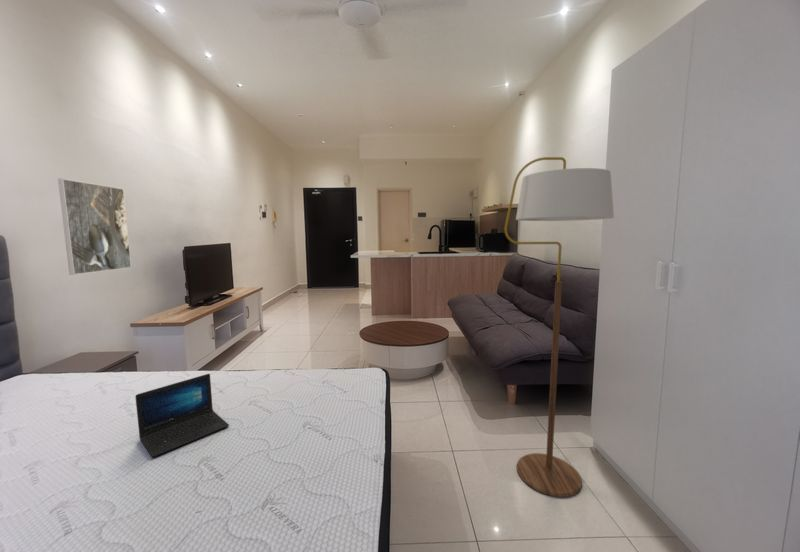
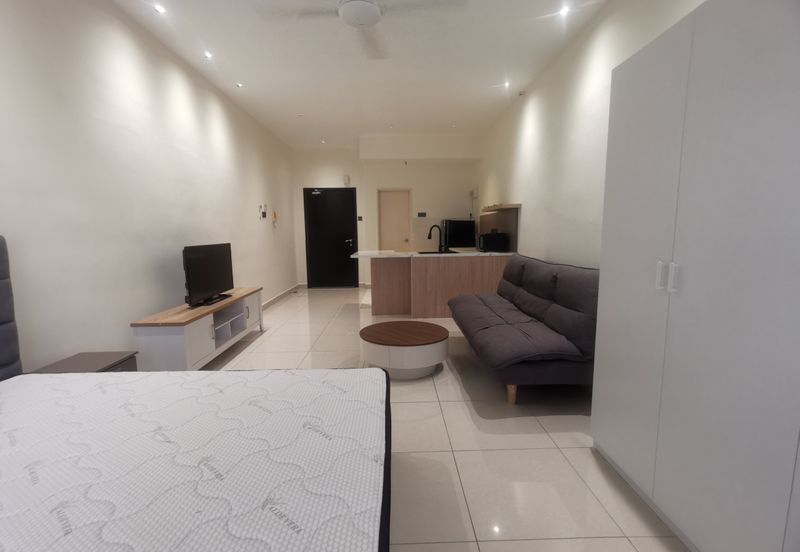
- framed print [57,178,132,276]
- floor lamp [504,156,615,498]
- laptop [134,373,230,458]
